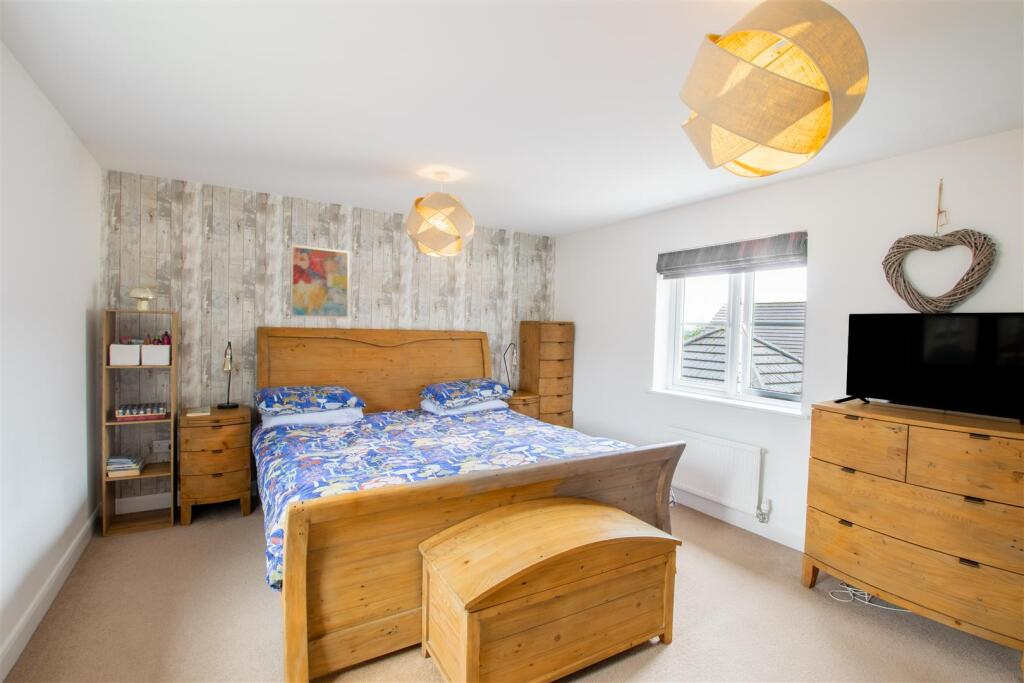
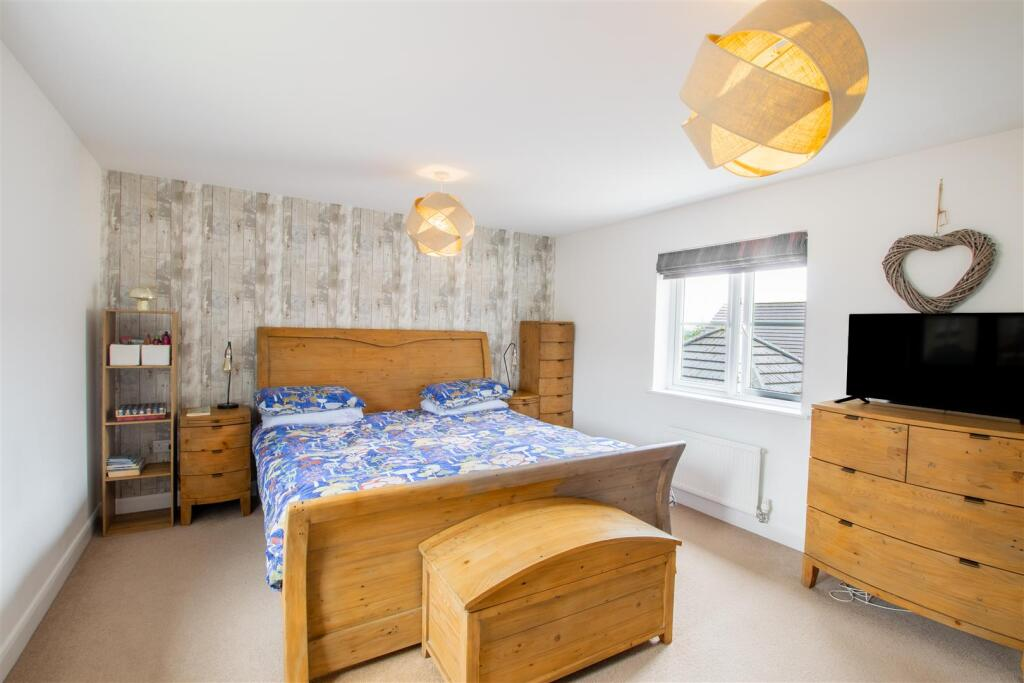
- wall art [290,244,350,320]
